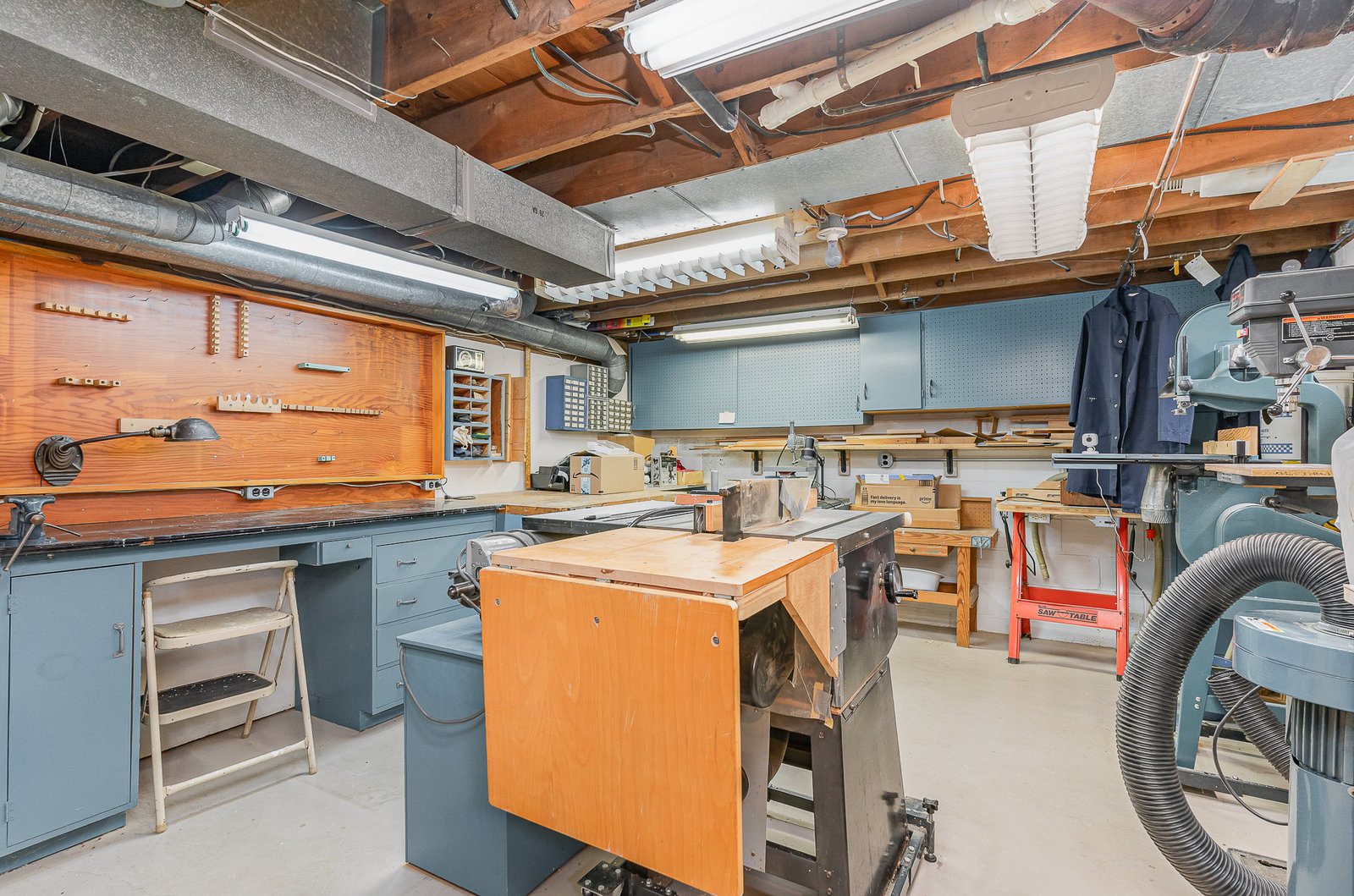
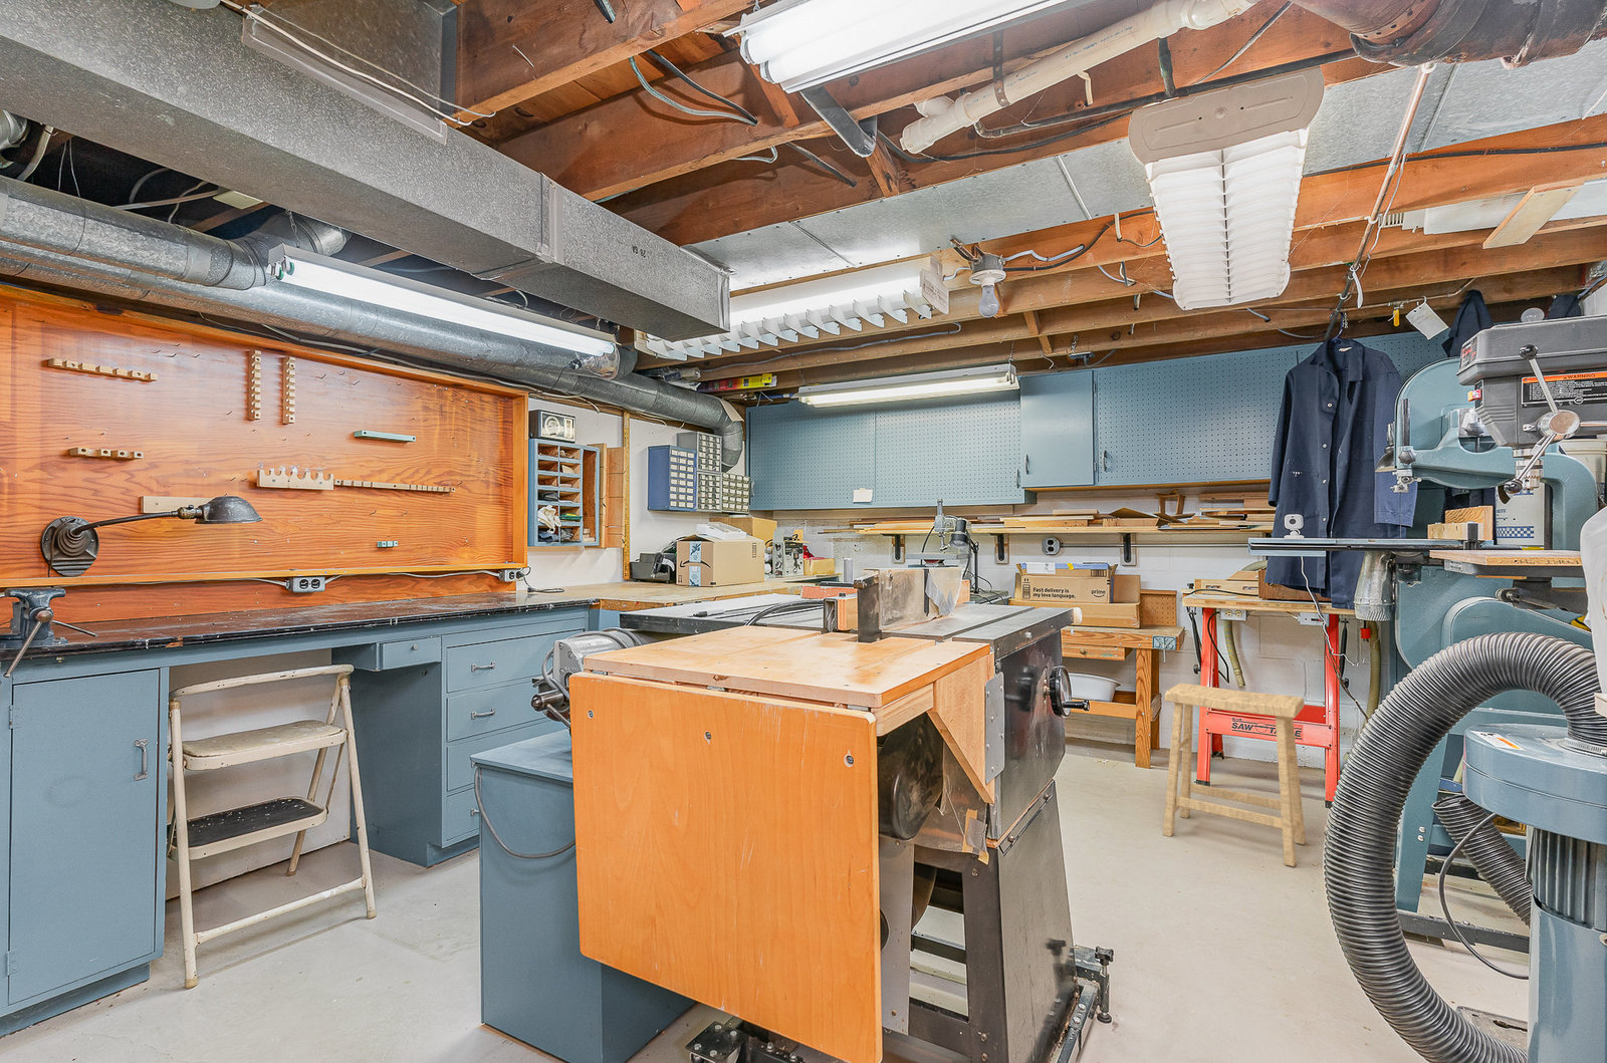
+ stool [1162,682,1307,867]
